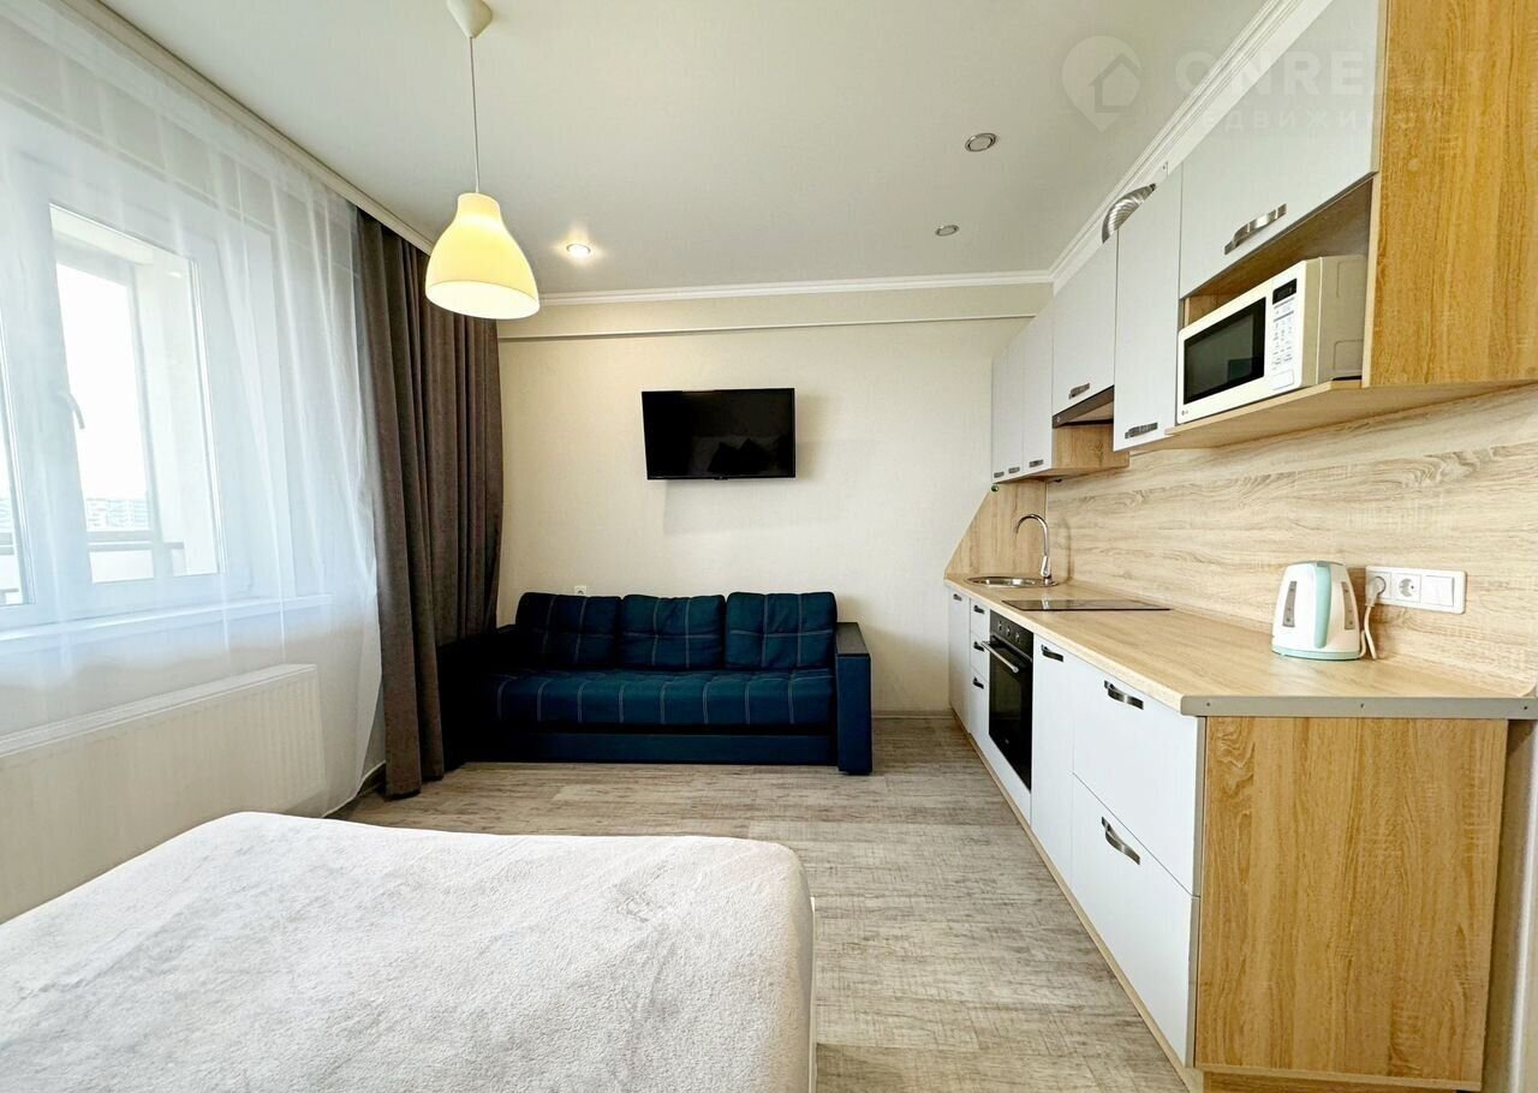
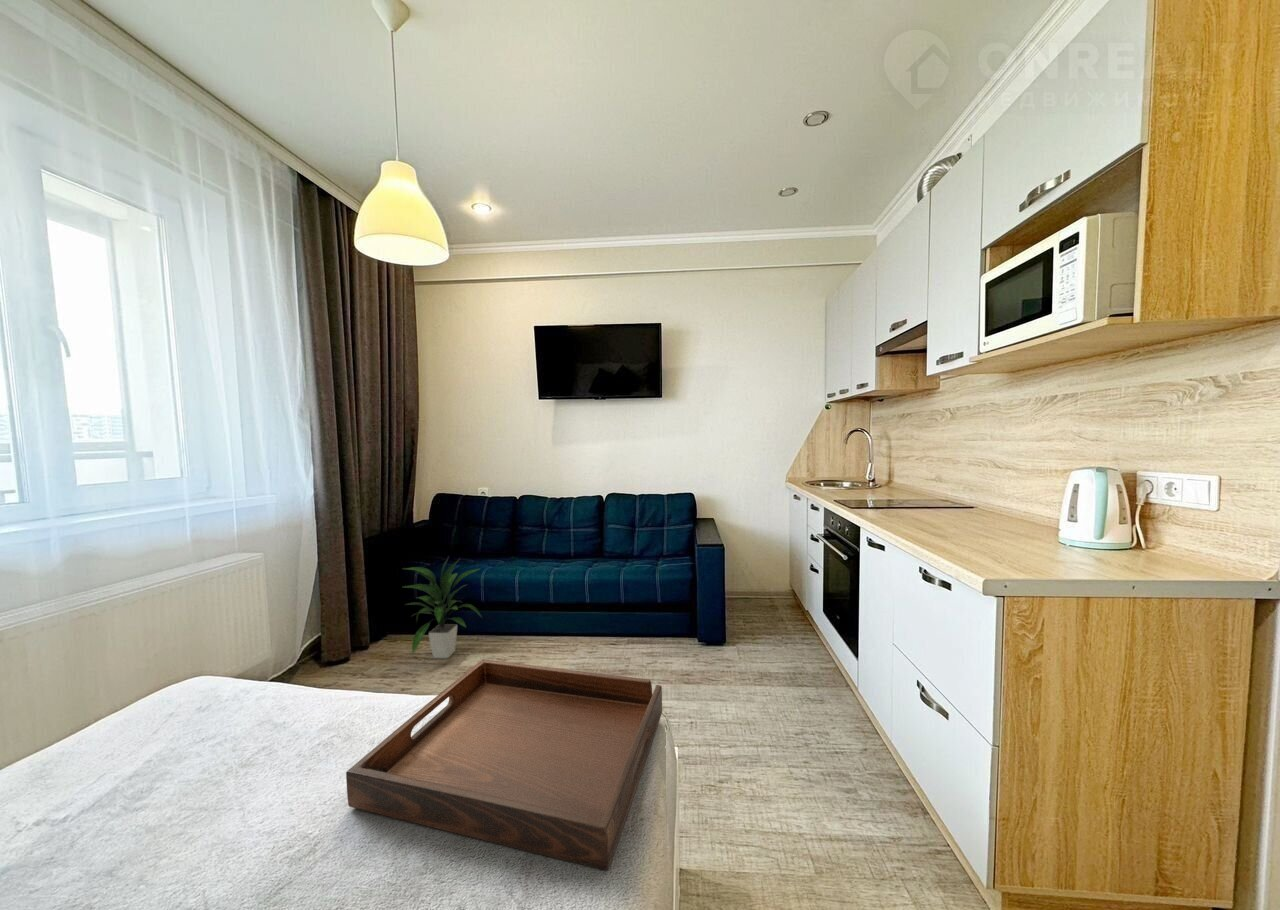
+ indoor plant [403,556,483,659]
+ serving tray [345,658,663,871]
